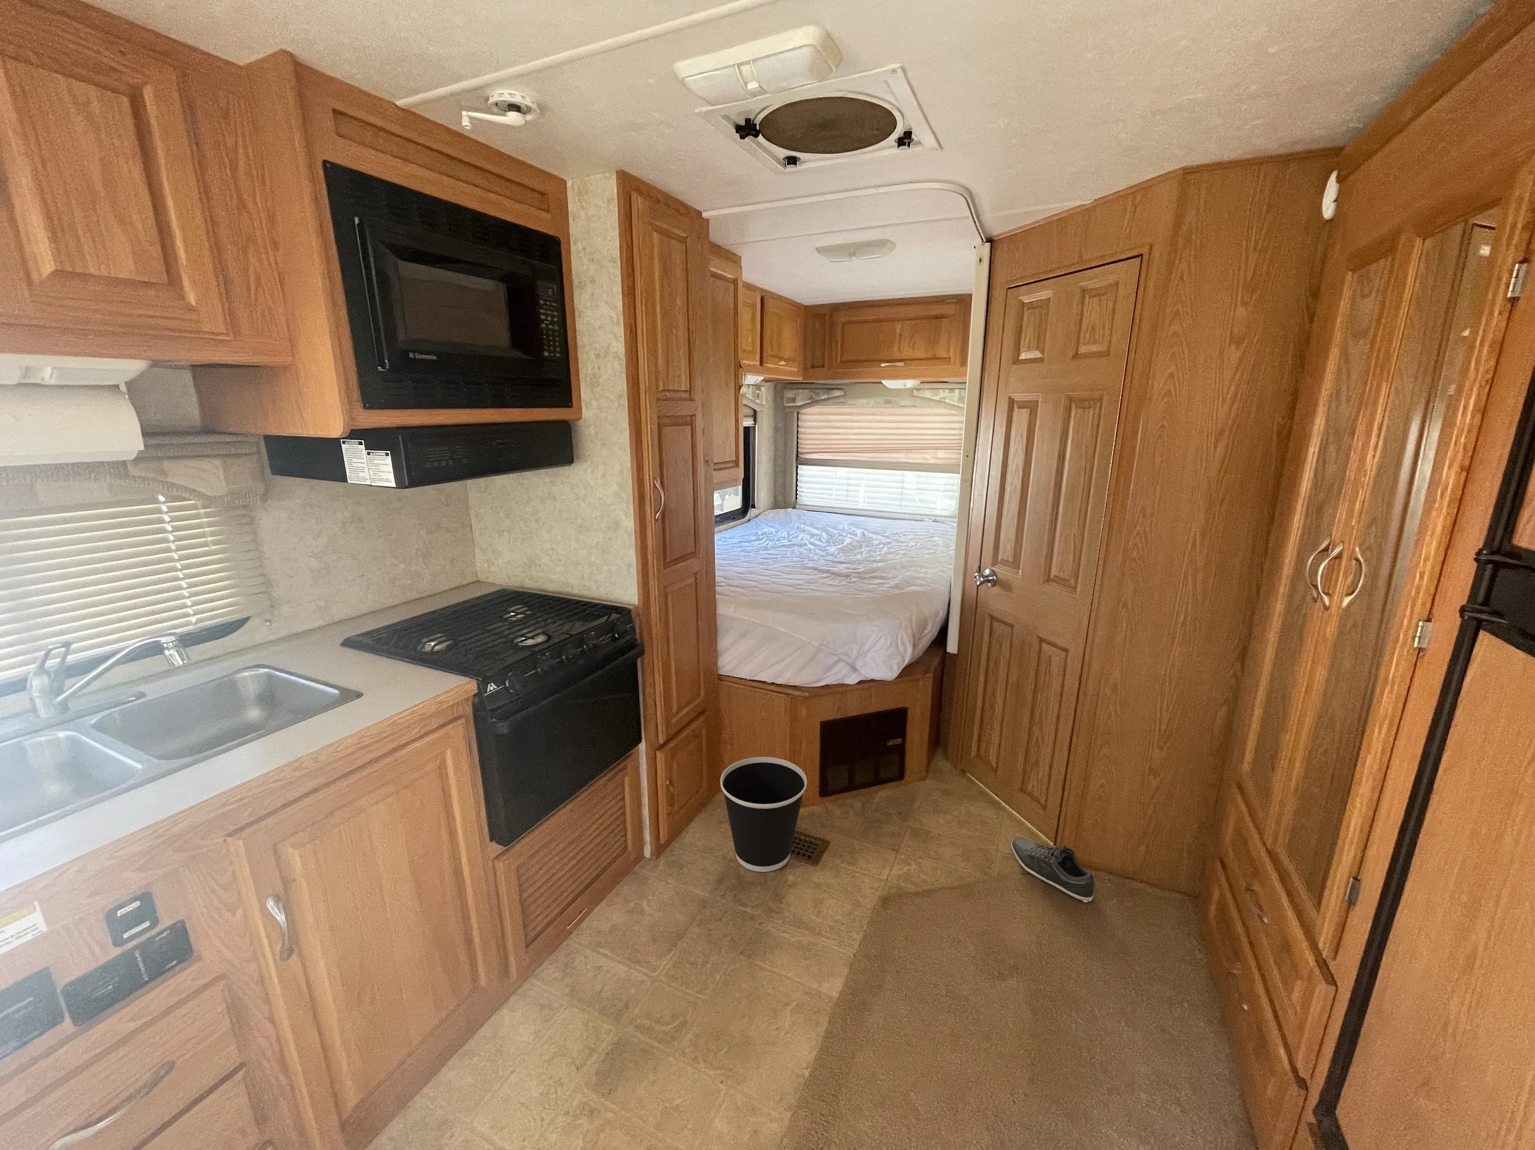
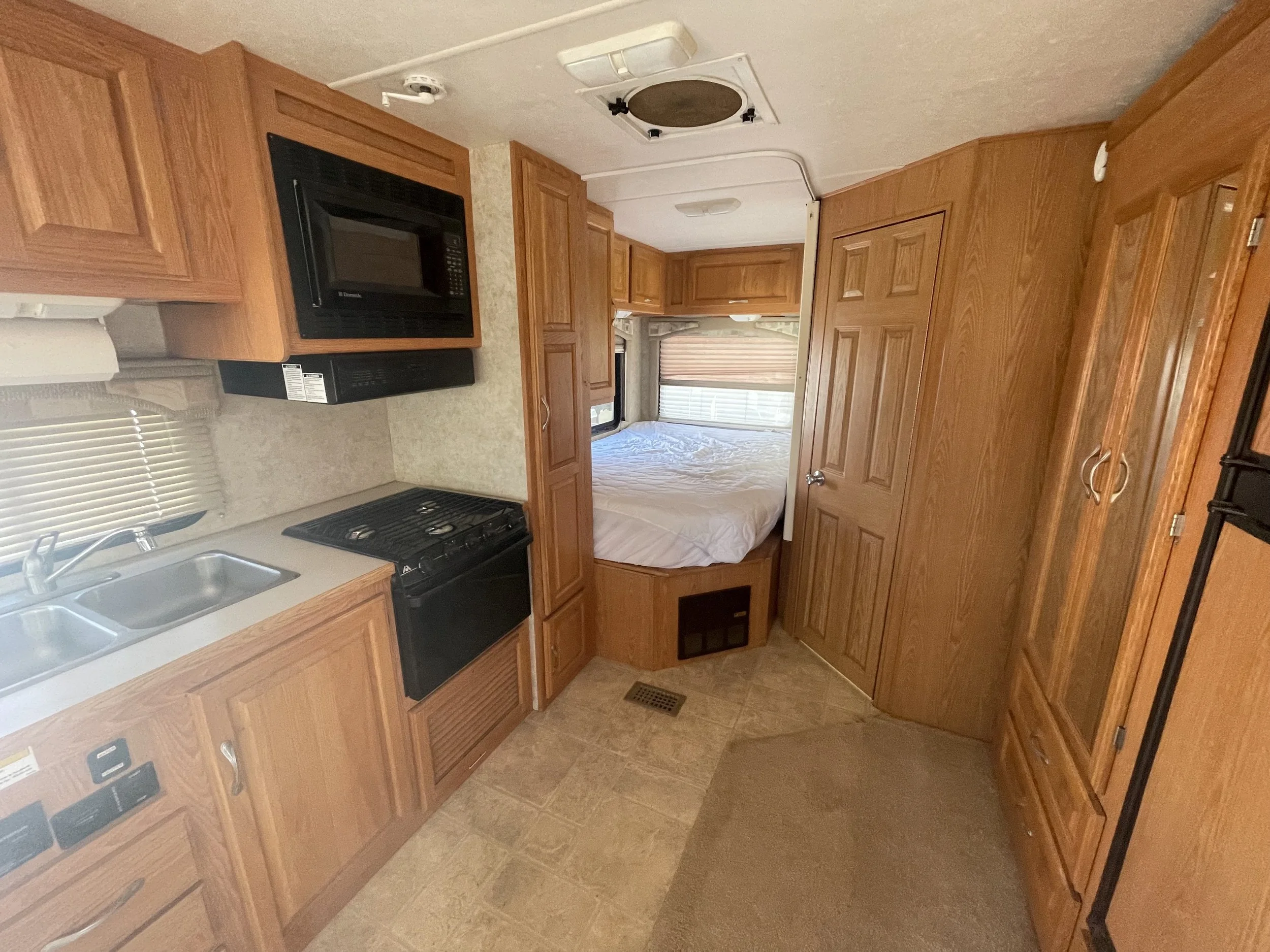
- shoe [1010,837,1095,902]
- wastebasket [719,756,807,873]
